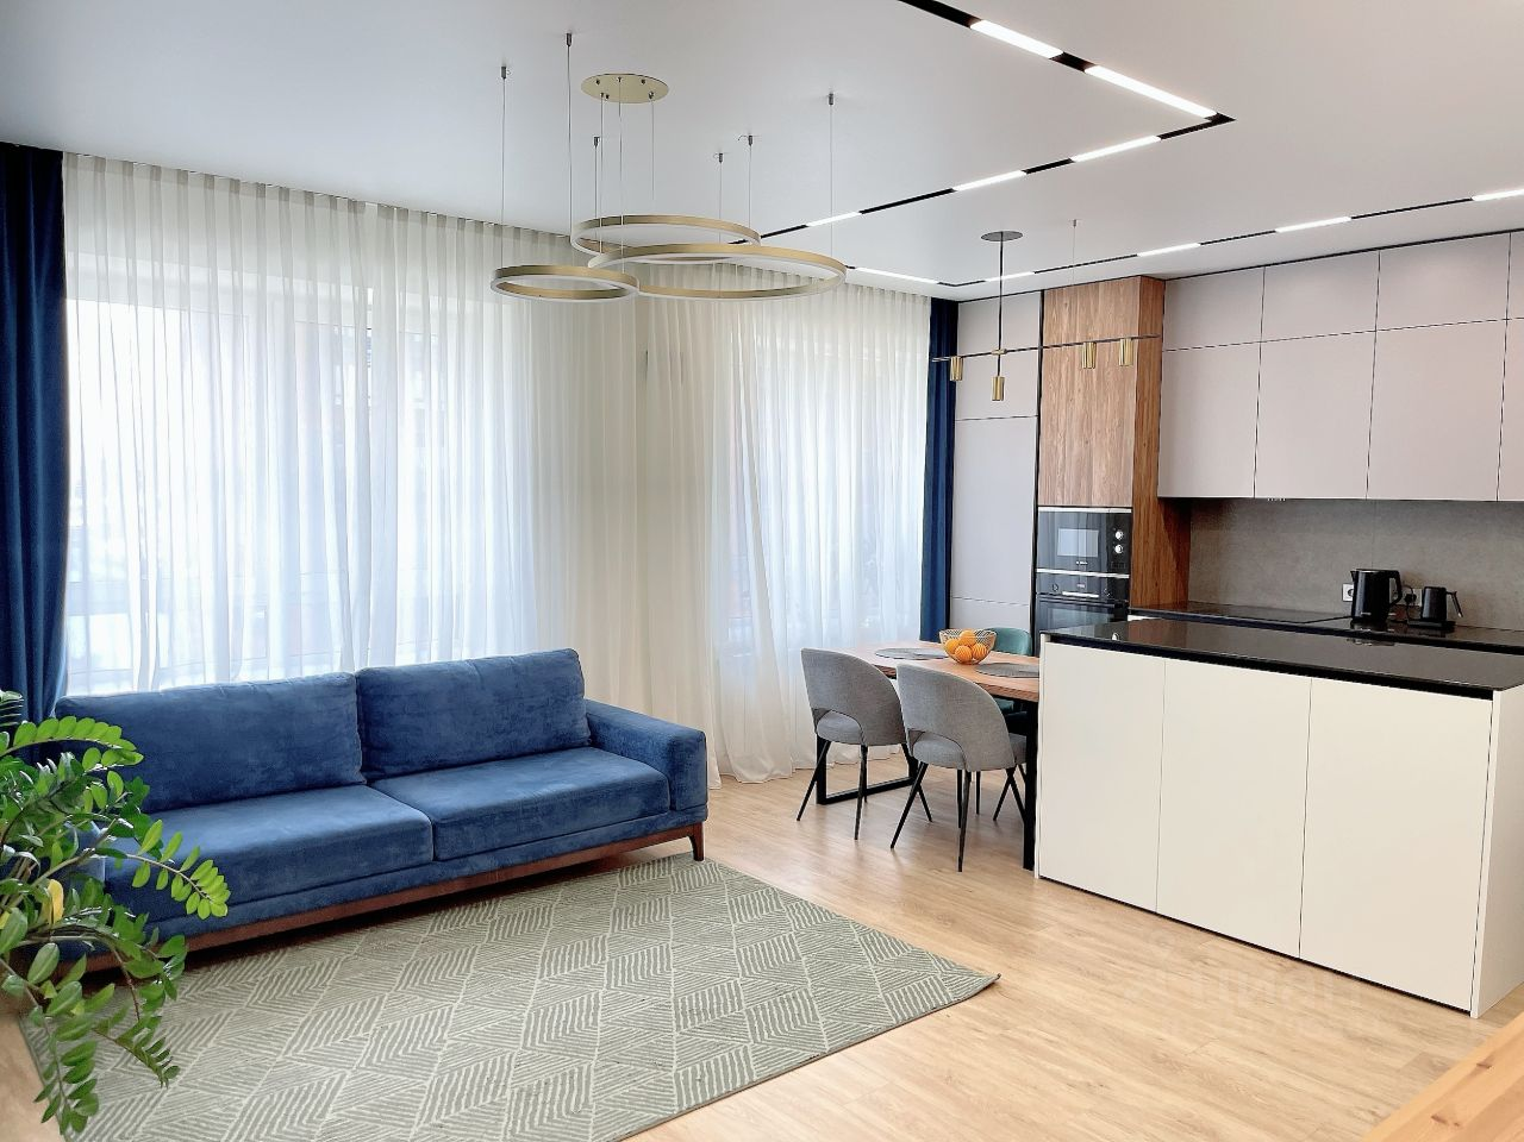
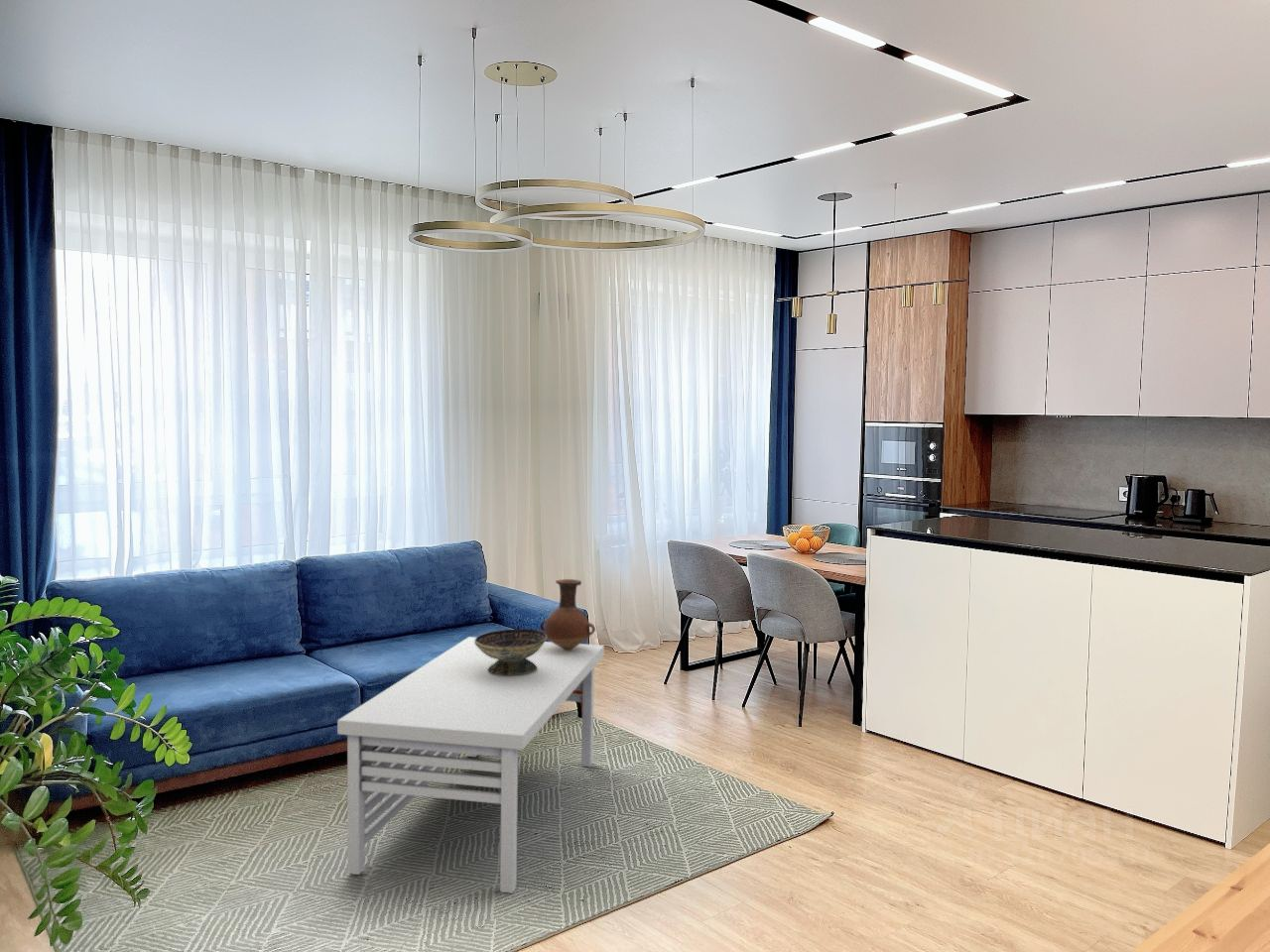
+ coffee table [336,636,605,894]
+ vase [539,578,596,650]
+ decorative bowl [474,629,548,676]
